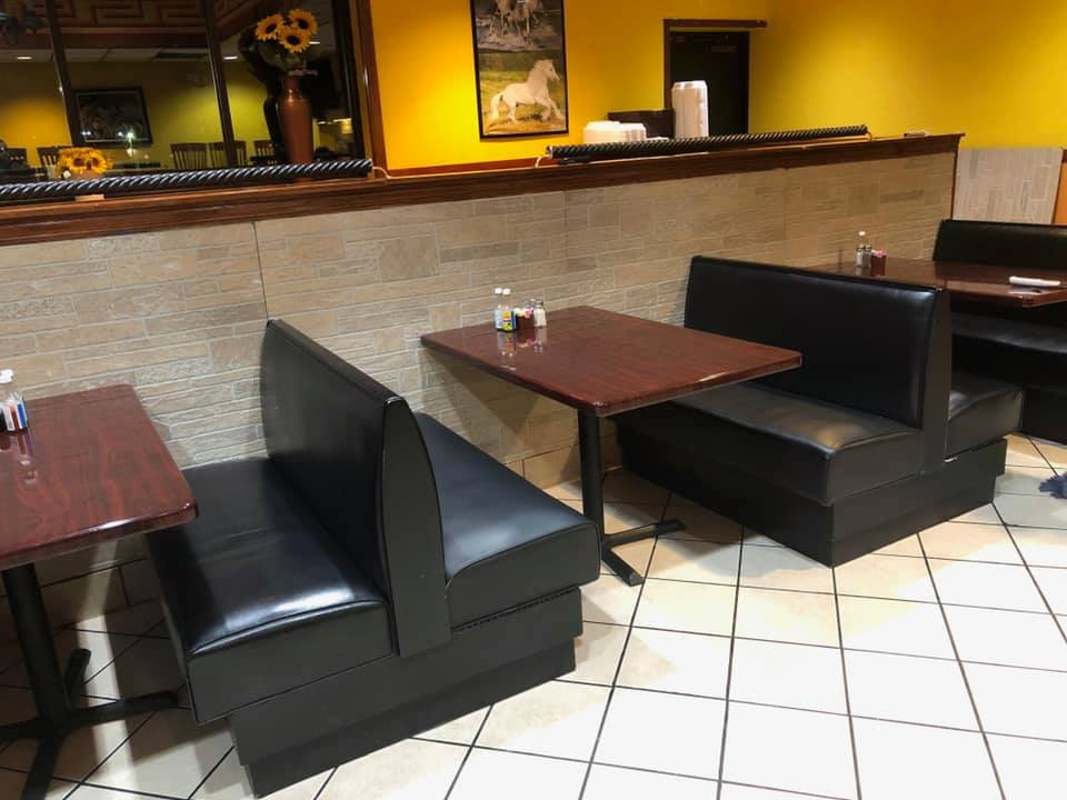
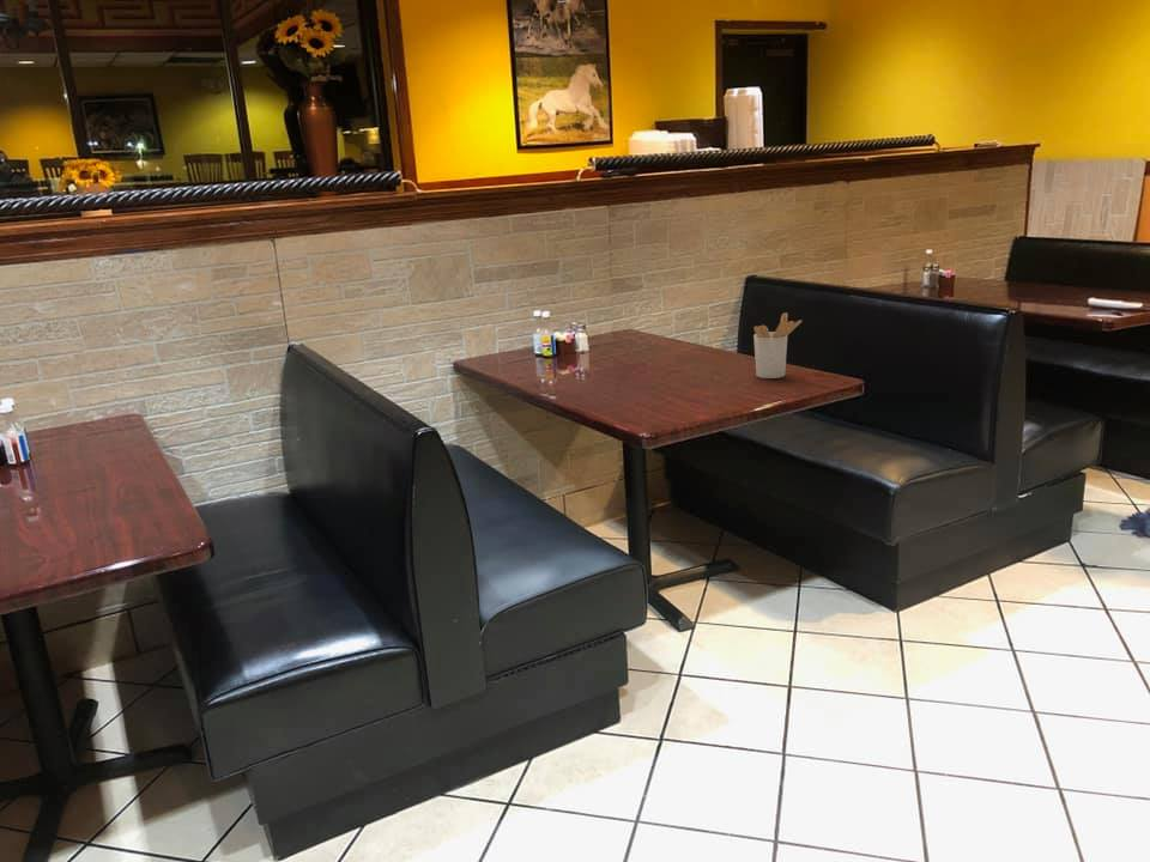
+ utensil holder [752,311,803,380]
